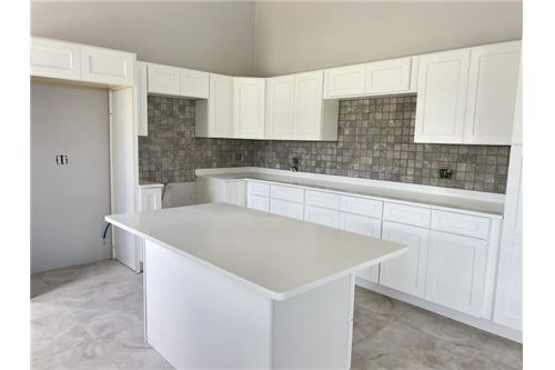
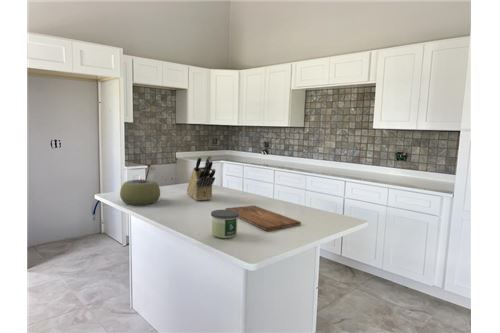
+ plant pot [119,178,161,206]
+ candle [210,209,239,239]
+ cutting board [224,205,302,231]
+ knife block [186,154,216,201]
